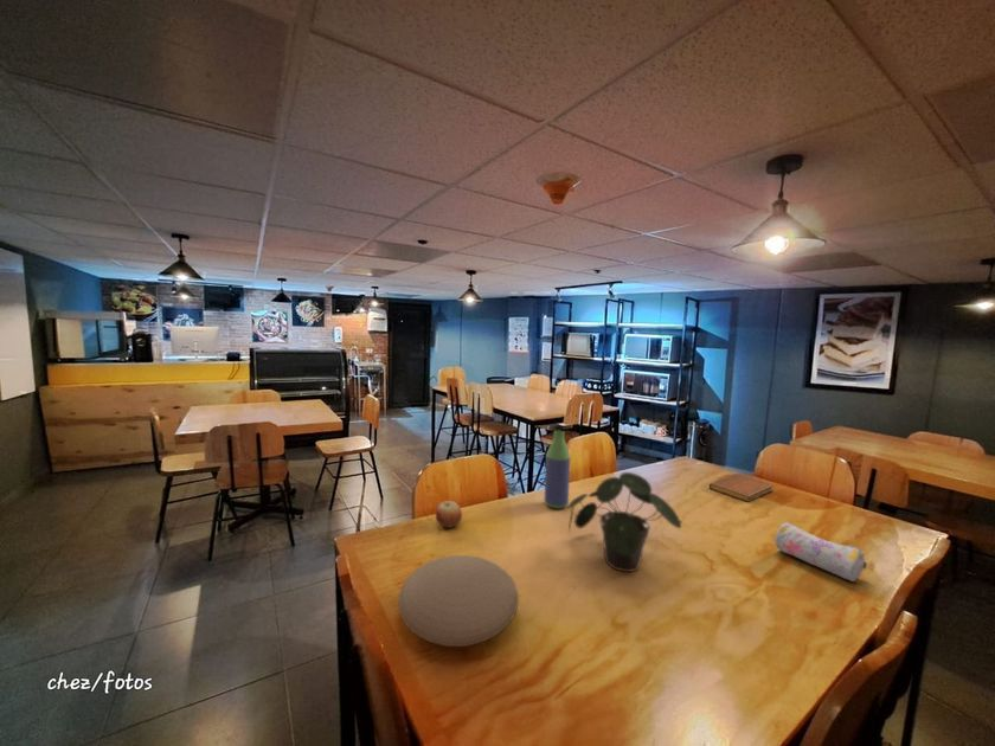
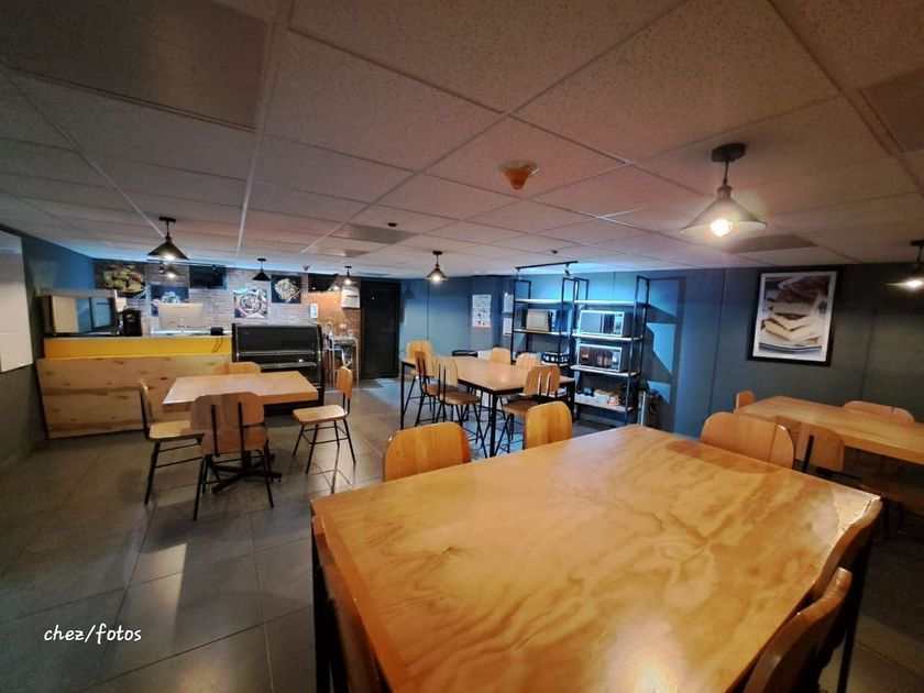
- plate [397,554,520,648]
- notebook [708,472,775,503]
- potted plant [566,471,683,573]
- pencil case [773,521,868,583]
- apple [435,500,463,529]
- bottle [544,430,572,510]
